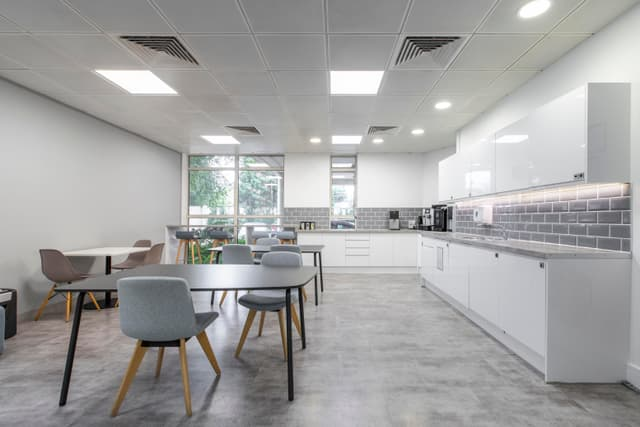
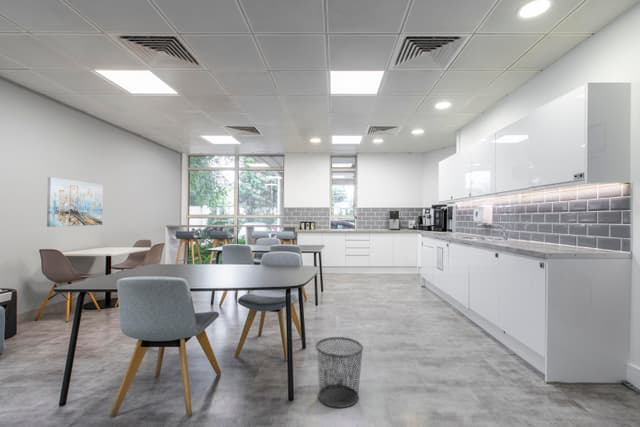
+ wall art [46,176,104,228]
+ trash can [314,336,364,409]
